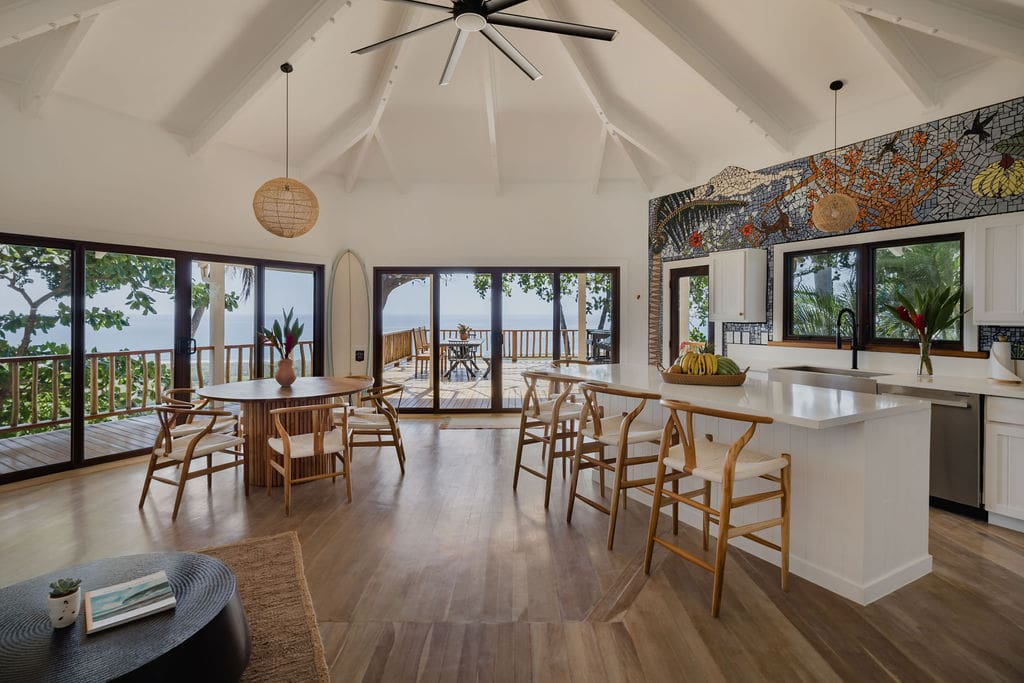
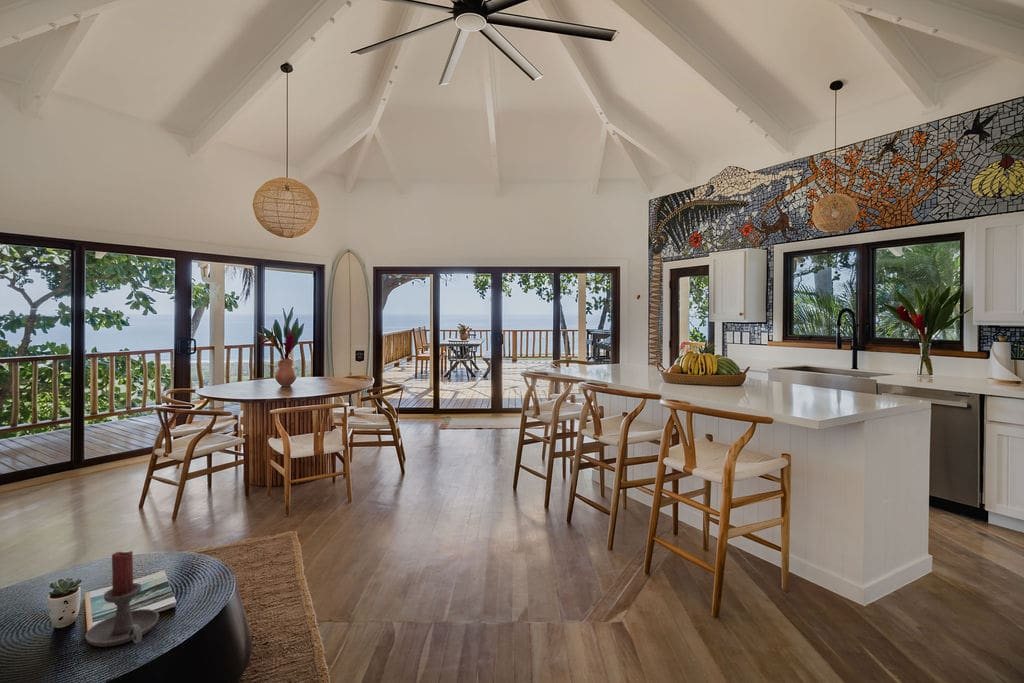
+ candle holder [85,550,160,648]
